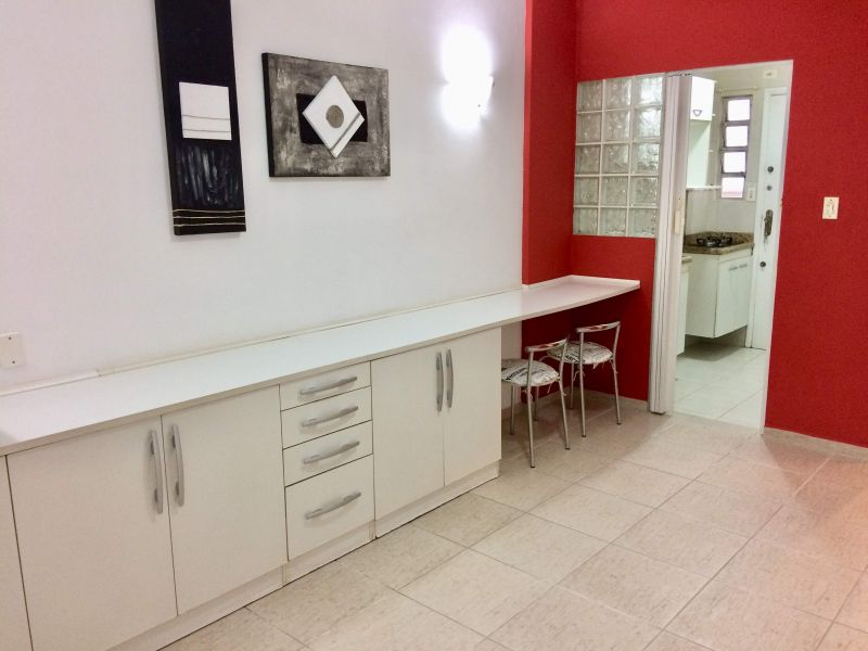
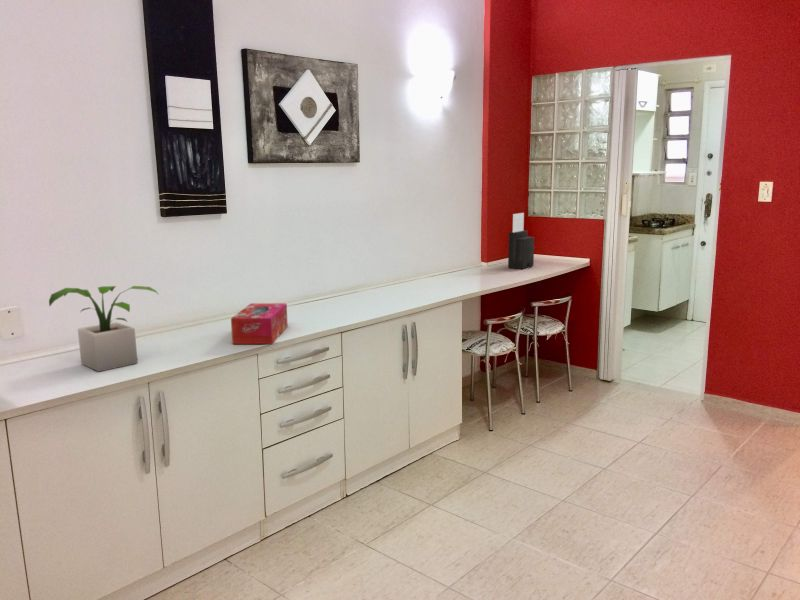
+ potted plant [48,285,160,373]
+ knife block [507,212,535,270]
+ tissue box [230,302,289,345]
